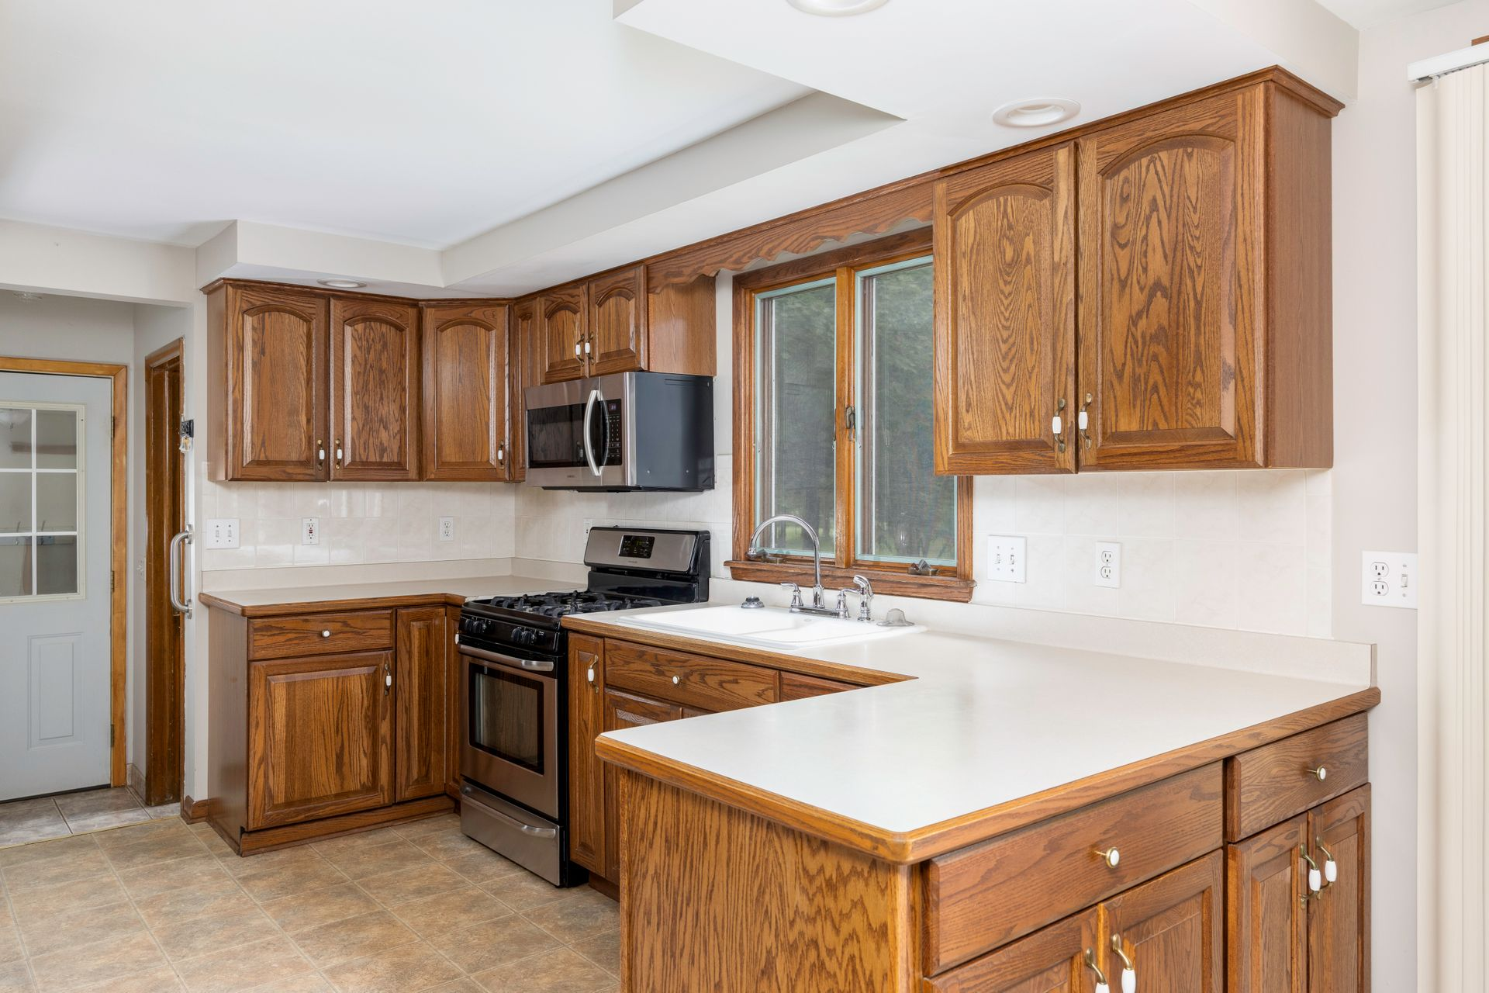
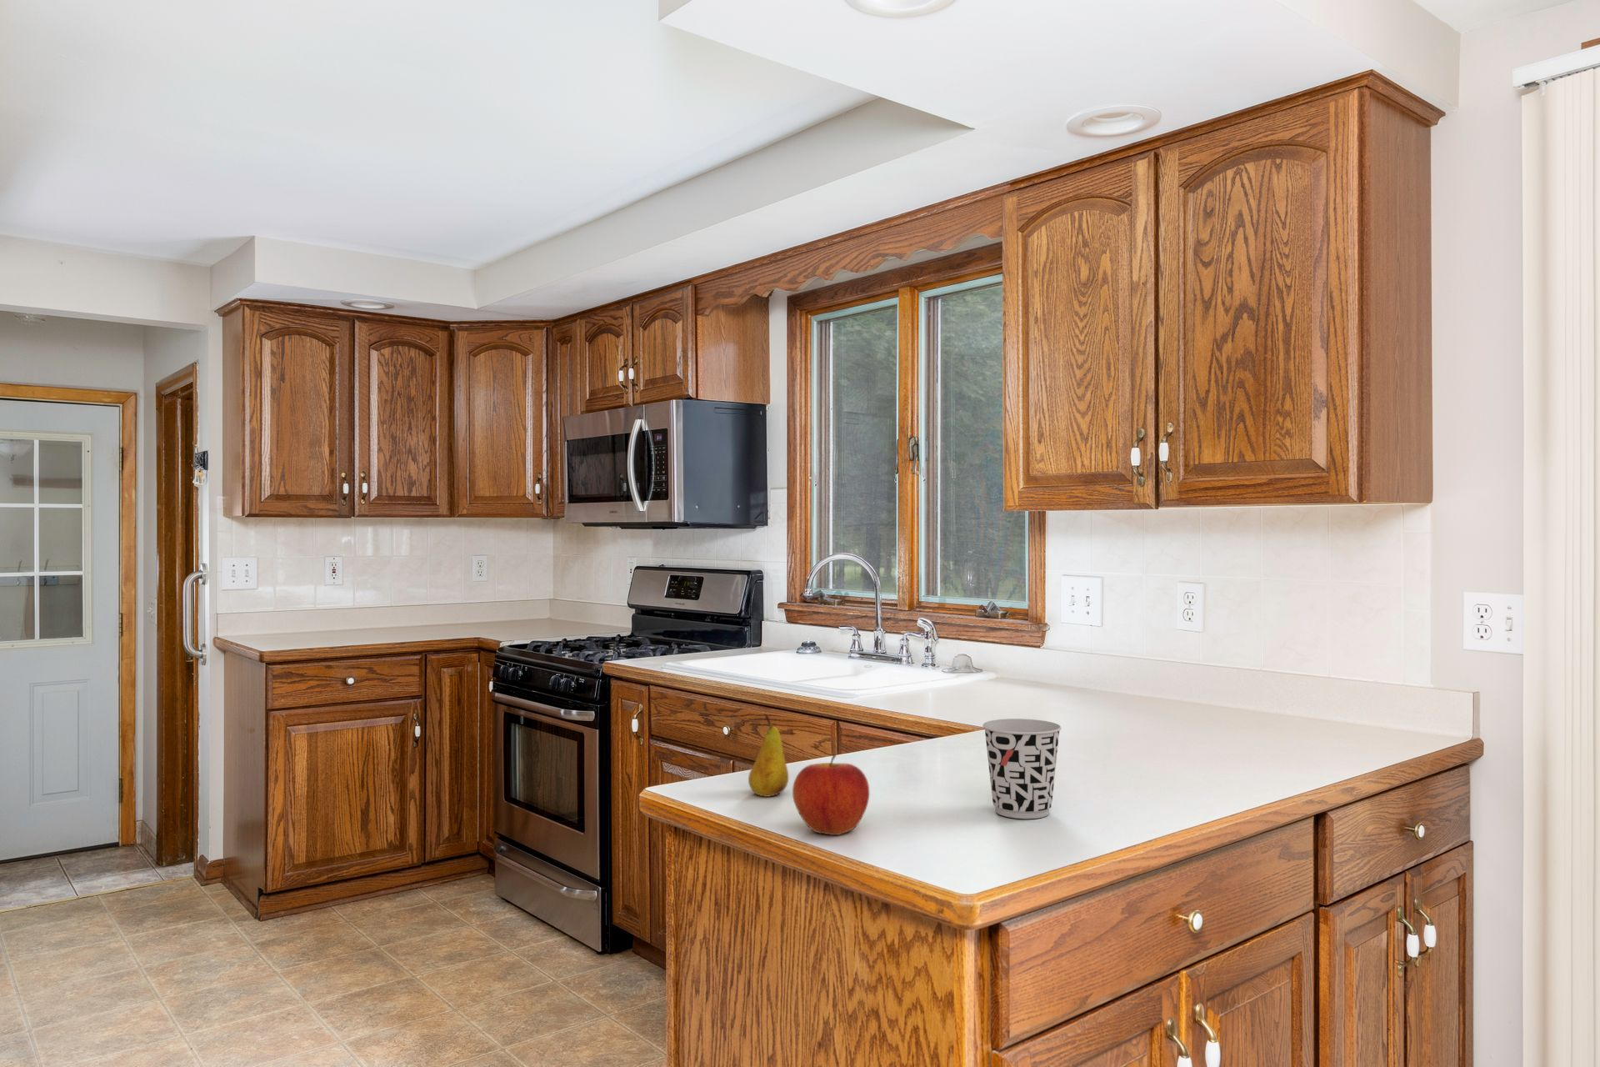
+ cup [982,718,1063,819]
+ apple [792,753,870,836]
+ fruit [748,715,789,798]
